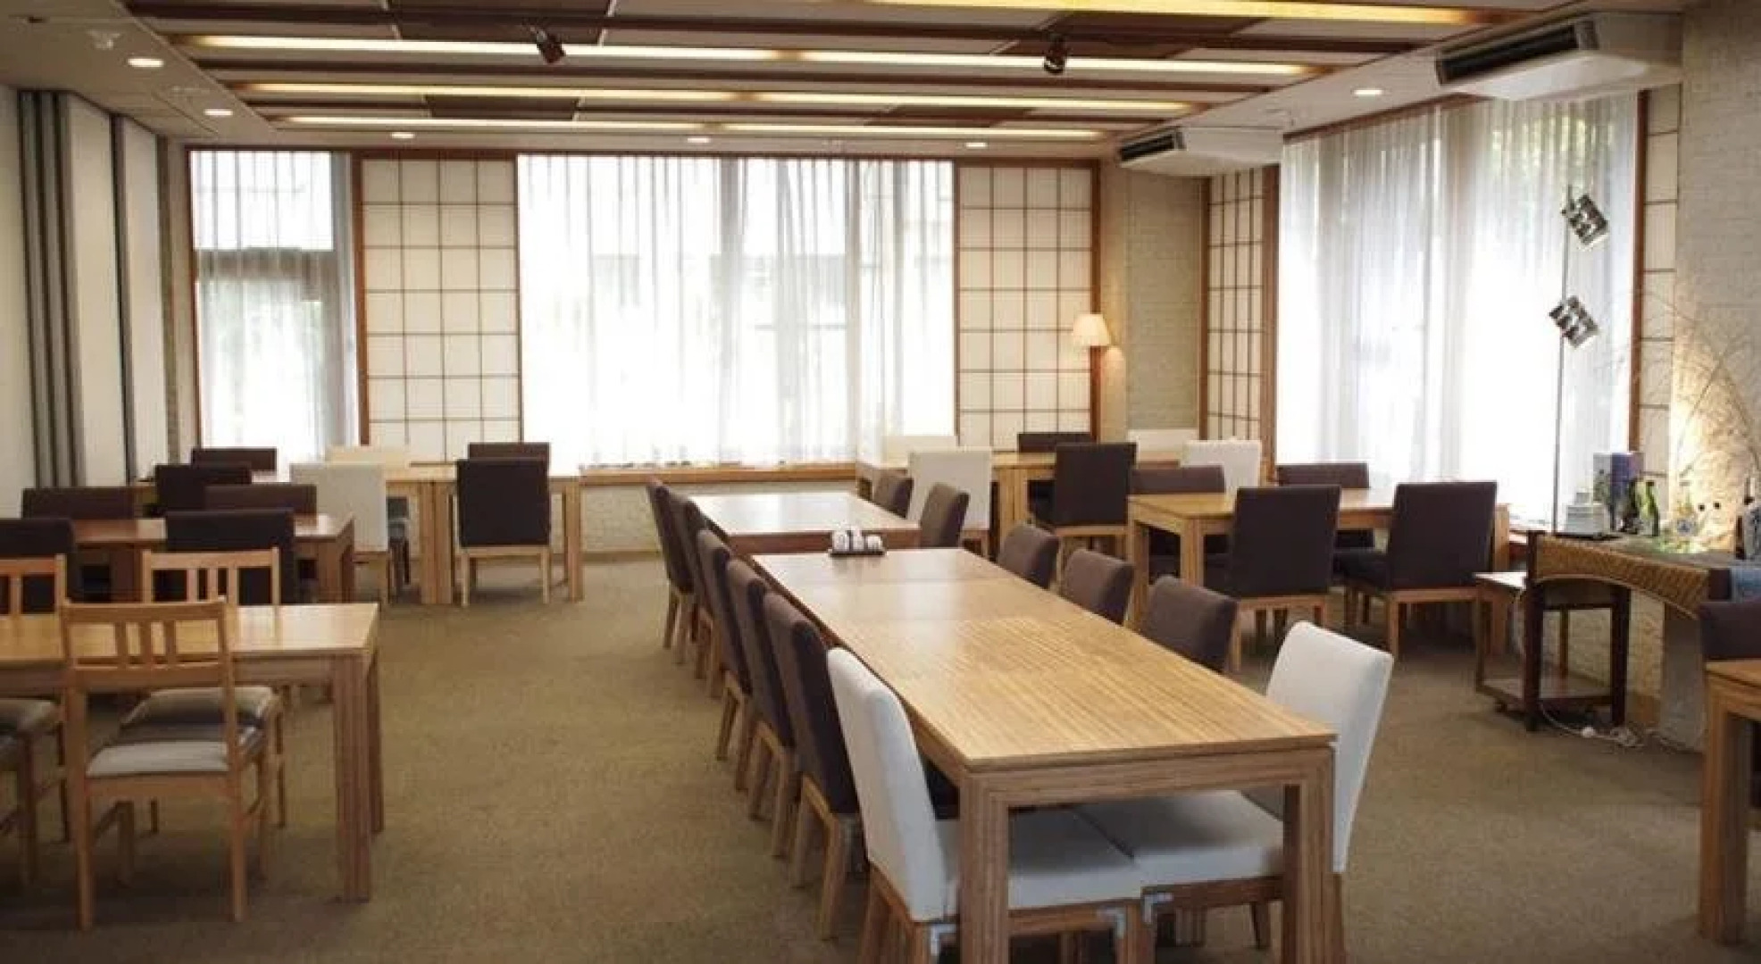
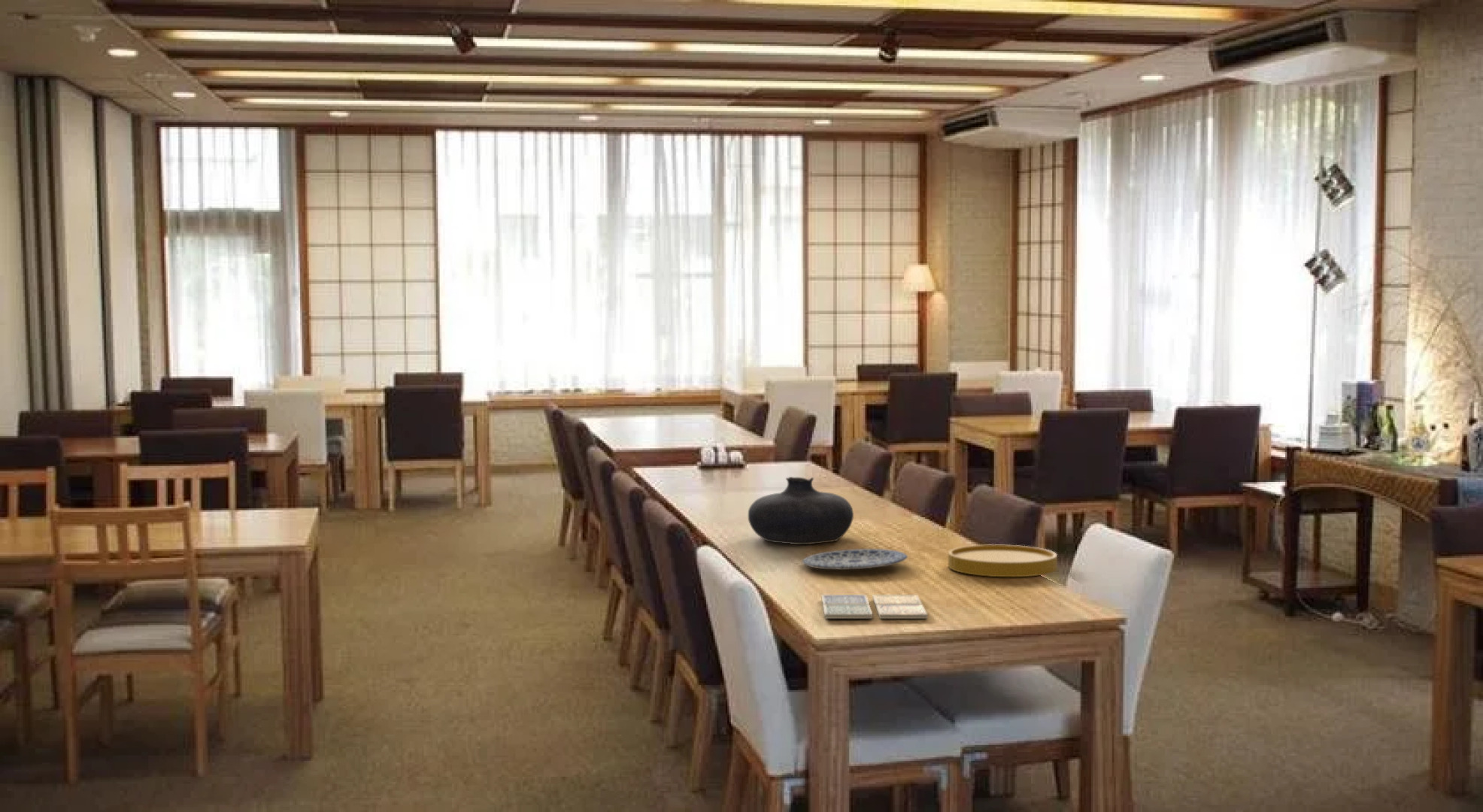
+ plate [948,544,1058,577]
+ drink coaster [821,594,929,620]
+ plate [801,548,908,570]
+ vase [748,476,854,545]
